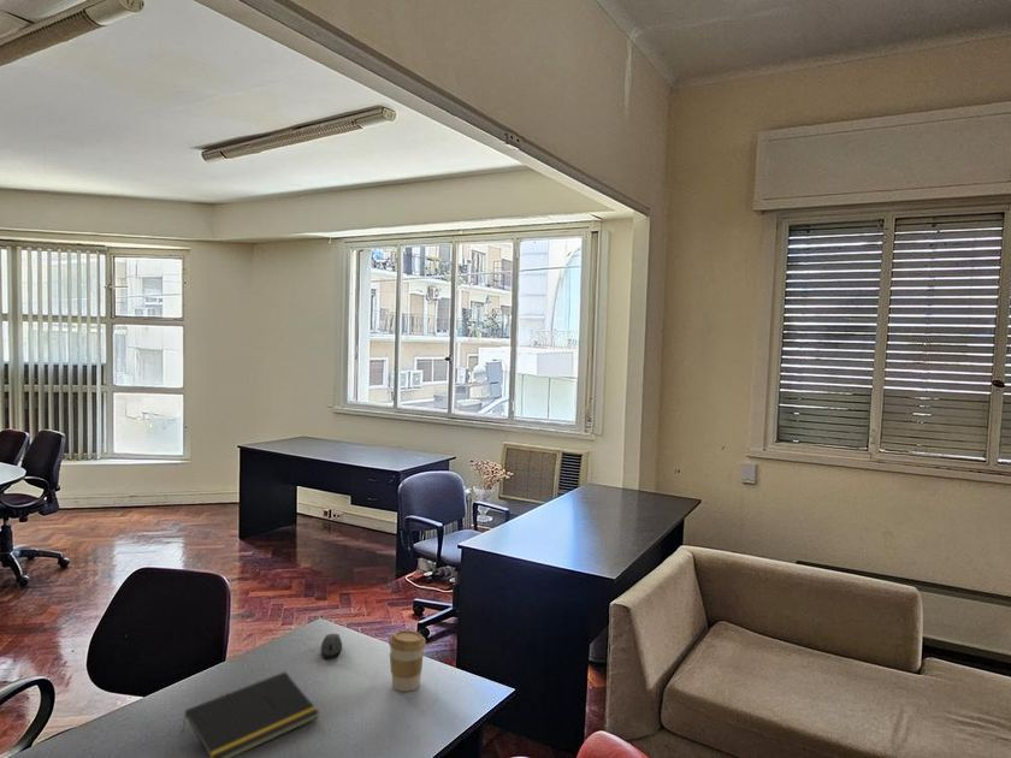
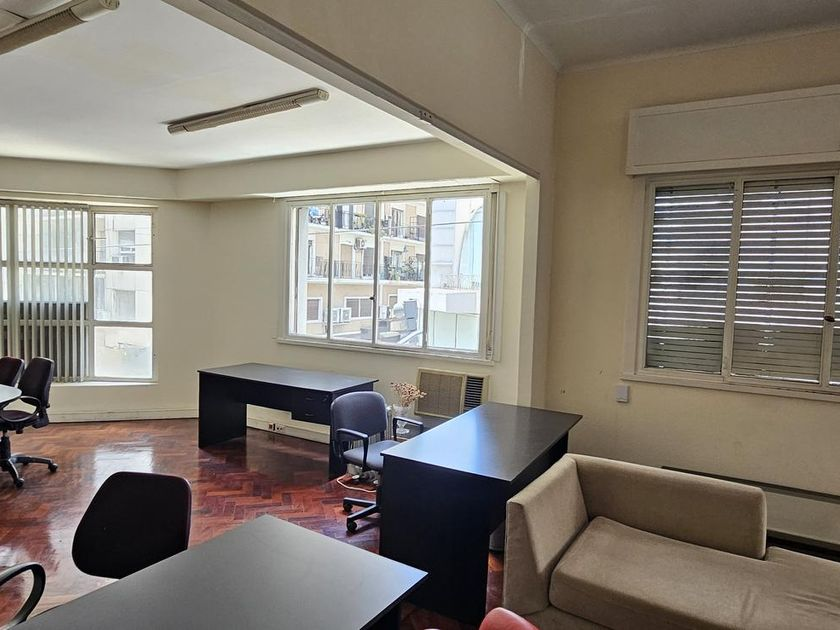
- computer mouse [320,633,343,659]
- notepad [181,670,320,758]
- coffee cup [388,629,427,693]
